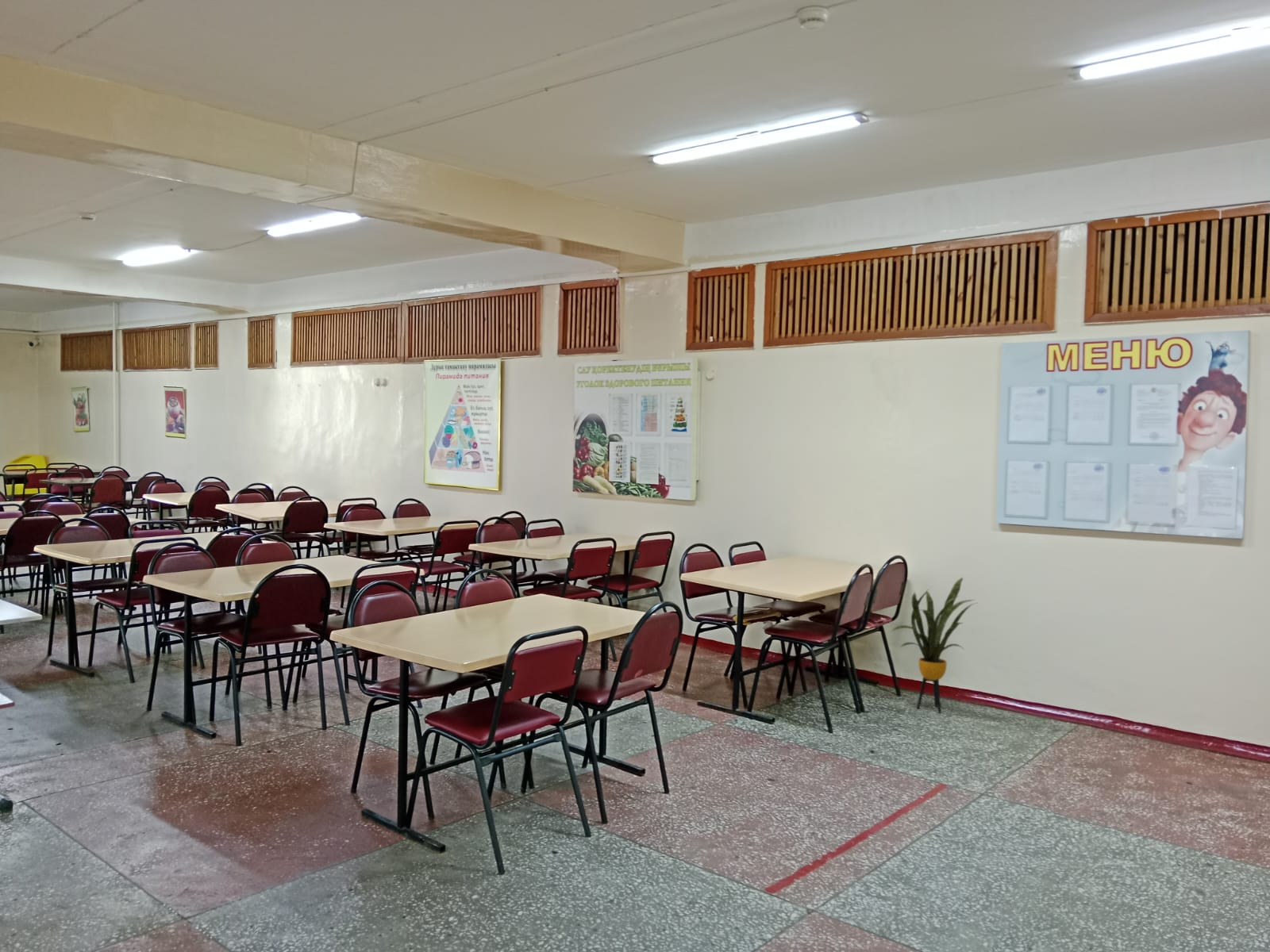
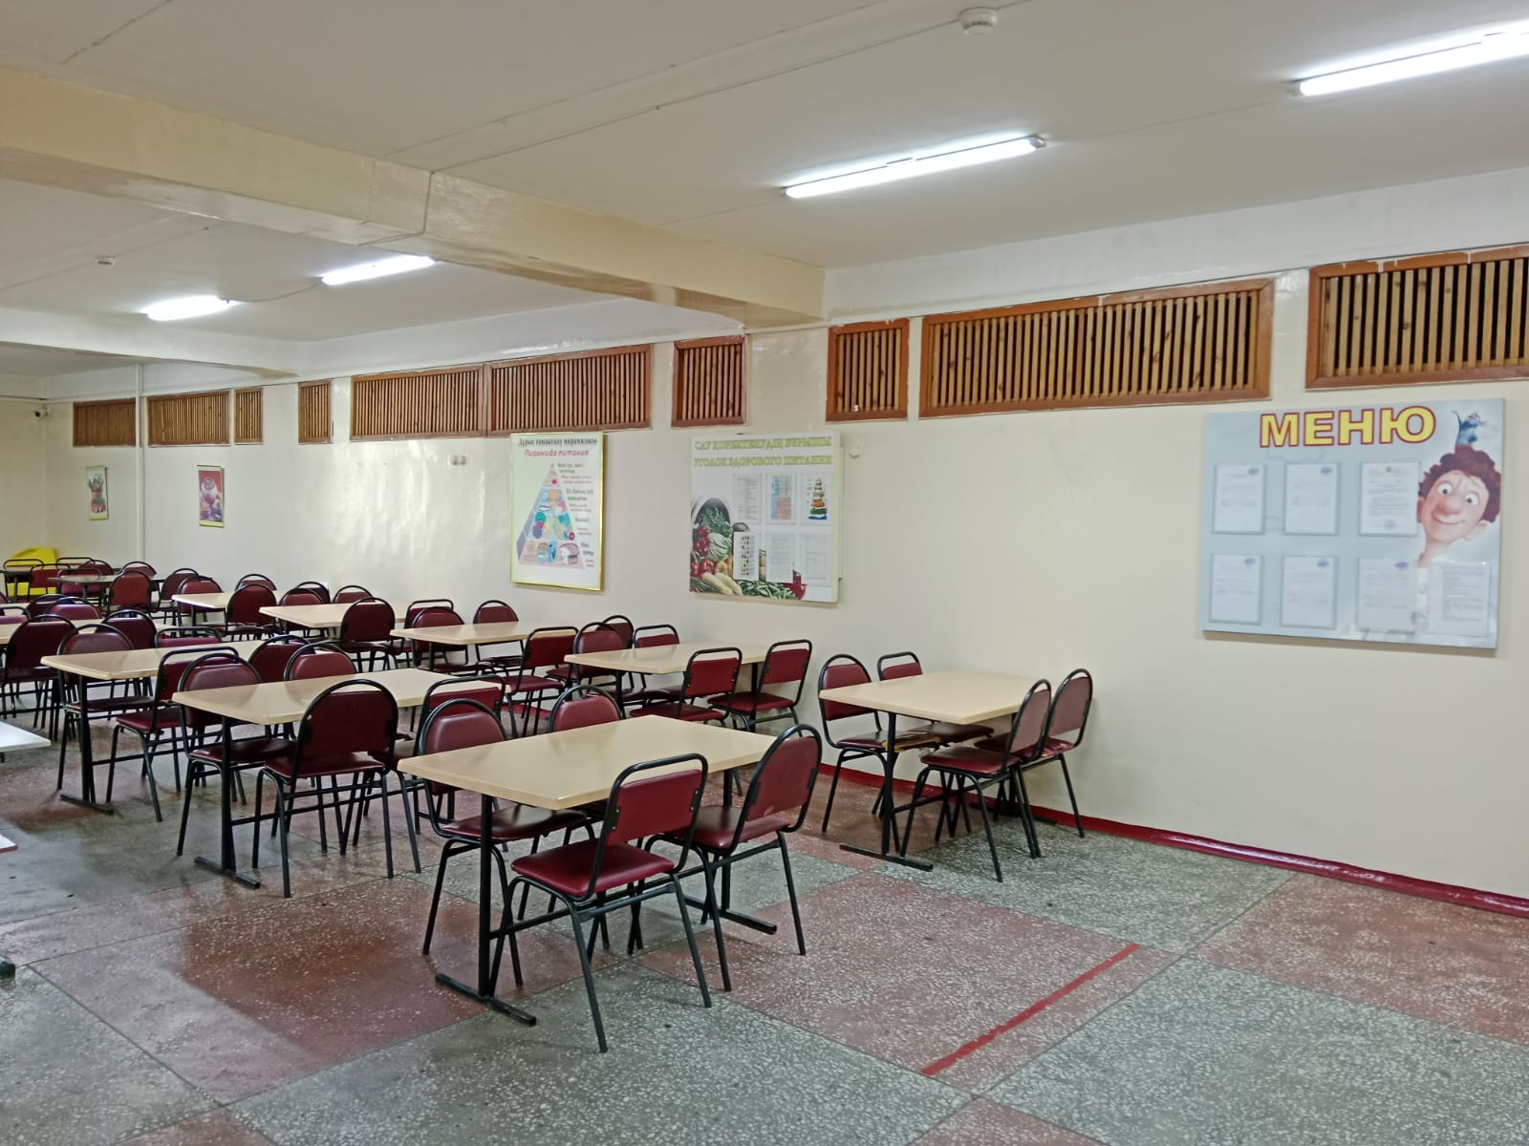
- house plant [889,577,977,713]
